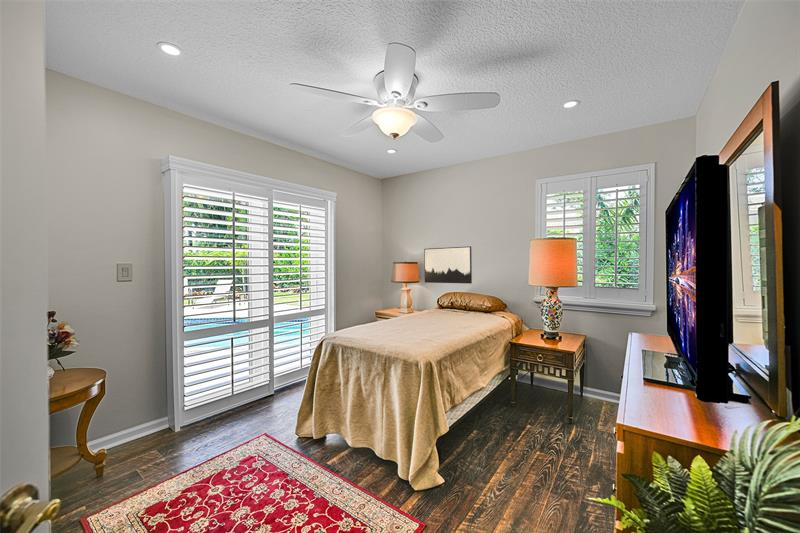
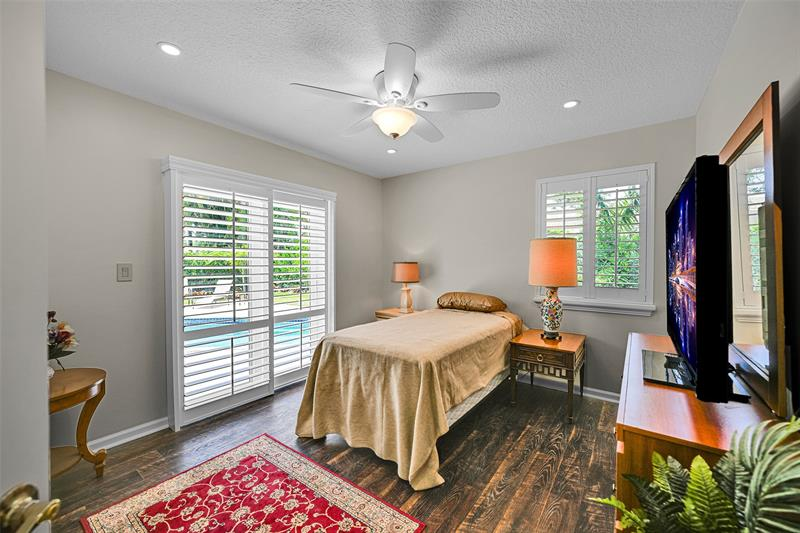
- wall art [423,245,473,285]
